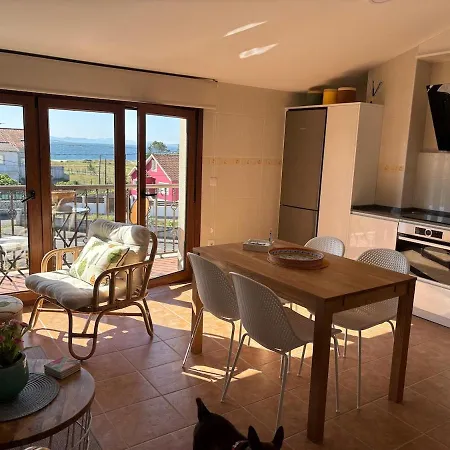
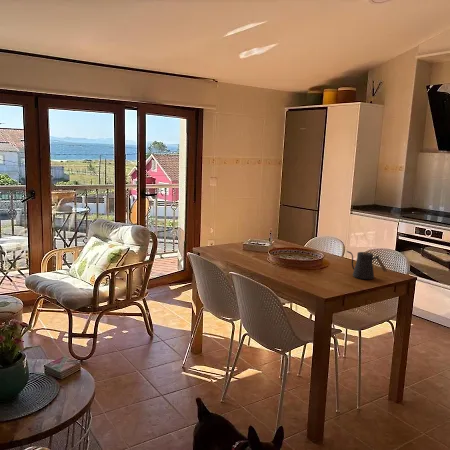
+ kettle [346,250,388,280]
